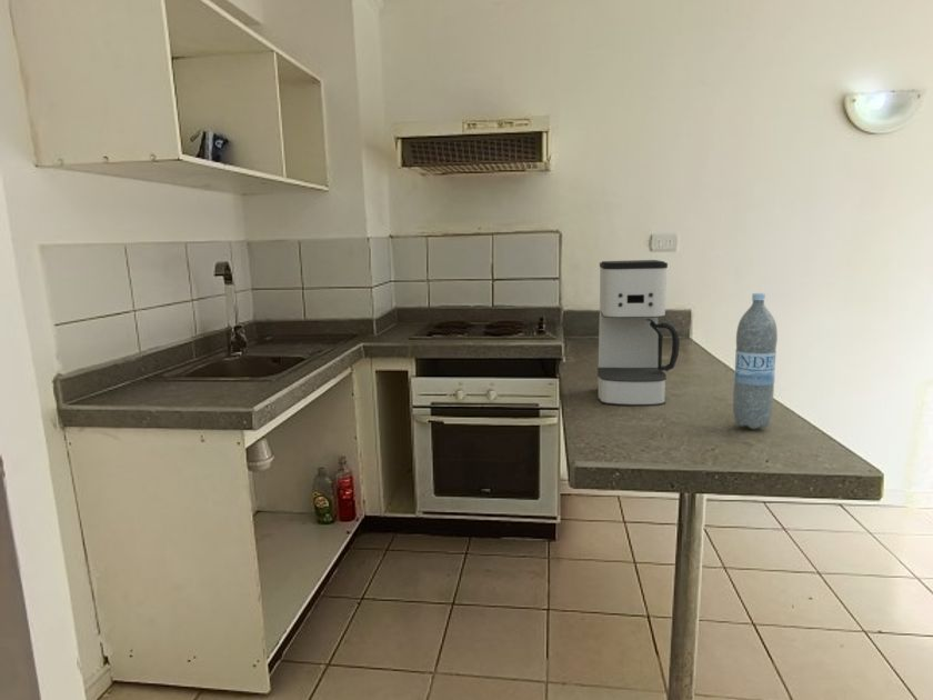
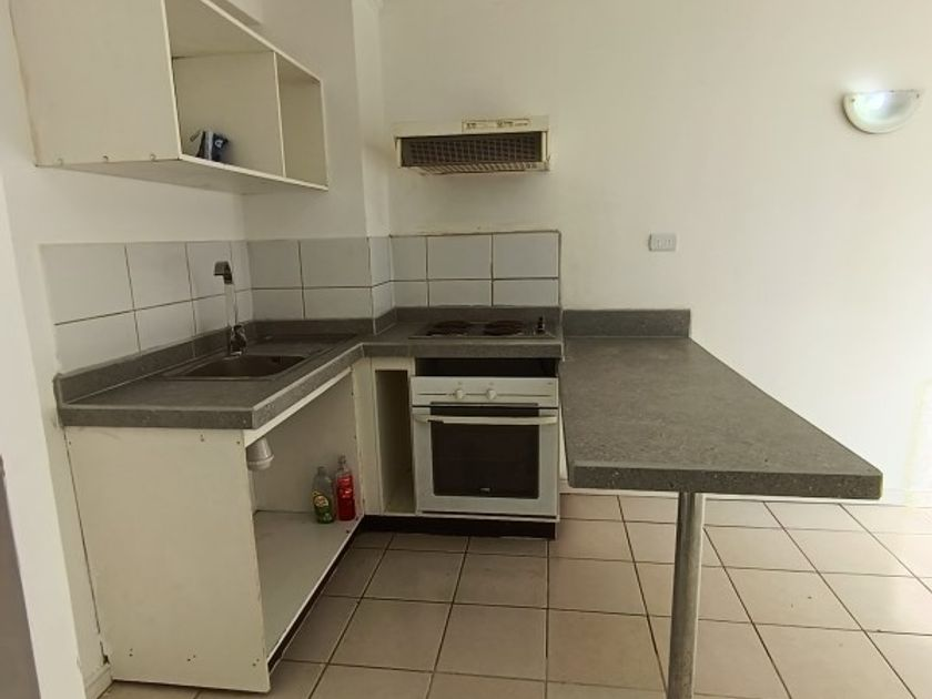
- water bottle [732,292,779,430]
- coffee maker [596,259,681,408]
